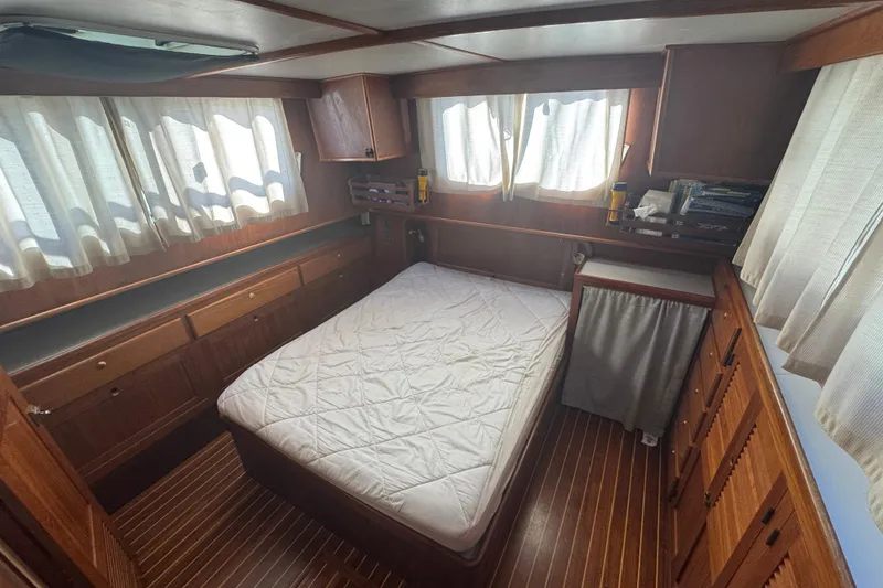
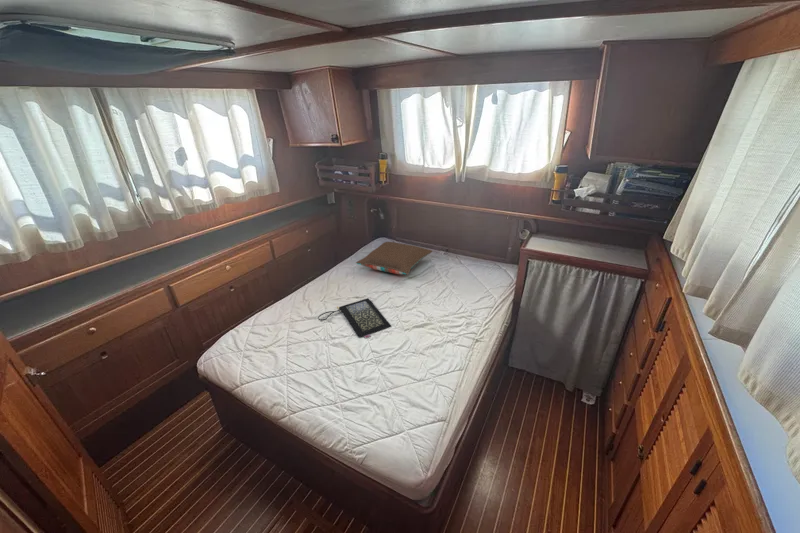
+ pillow [355,241,434,275]
+ clutch bag [317,297,392,339]
